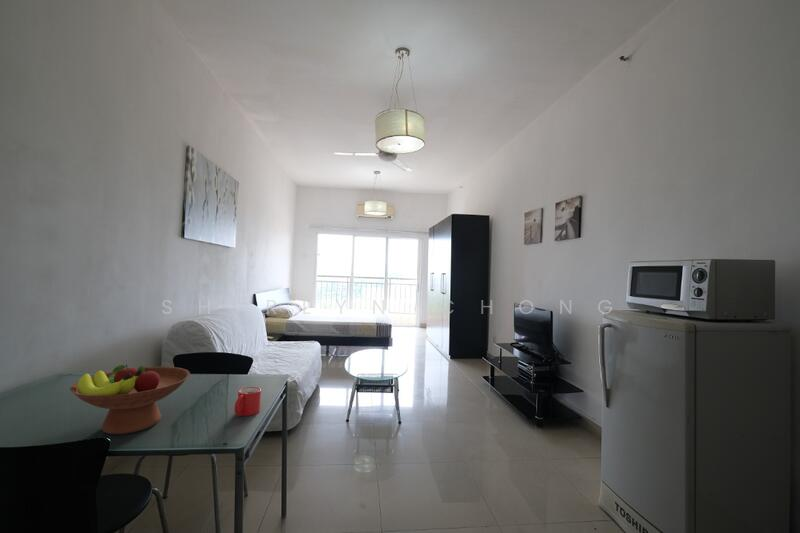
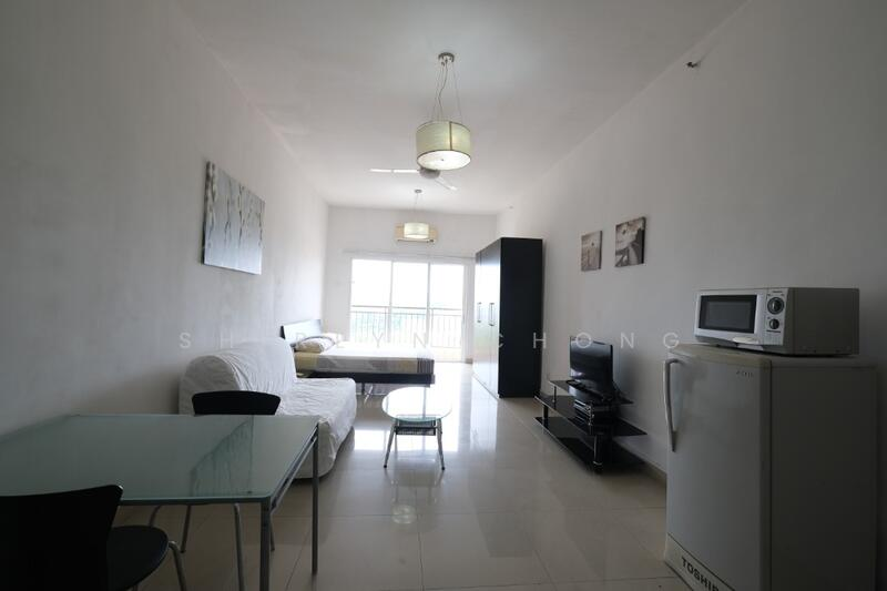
- mug [233,386,262,417]
- fruit bowl [69,364,191,435]
